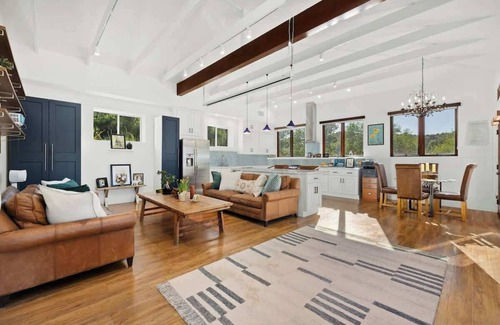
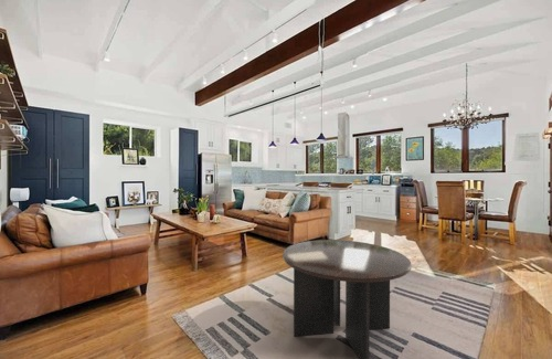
+ coffee table [282,239,412,359]
